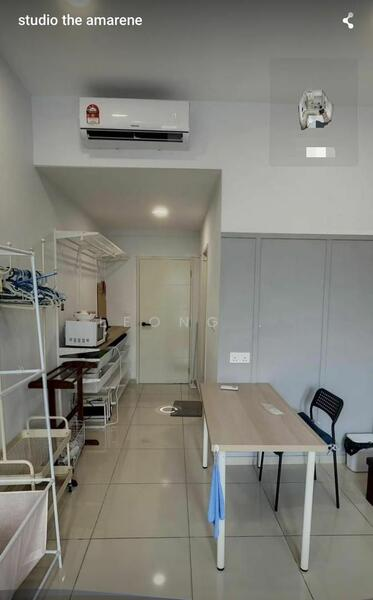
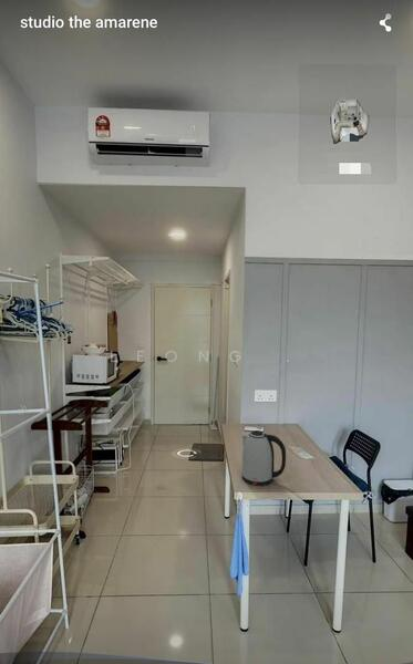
+ kettle [240,429,287,487]
